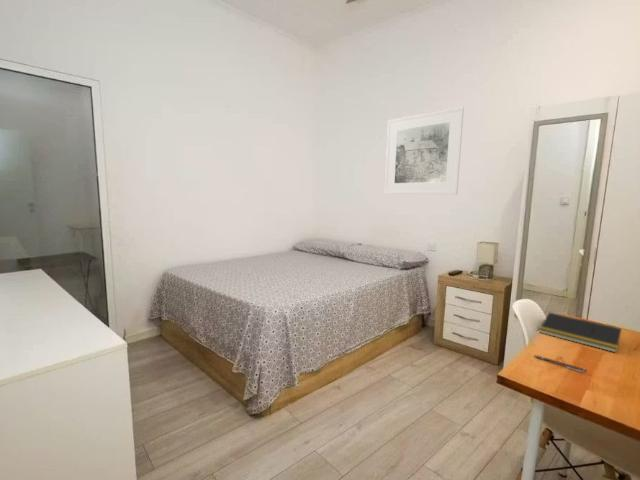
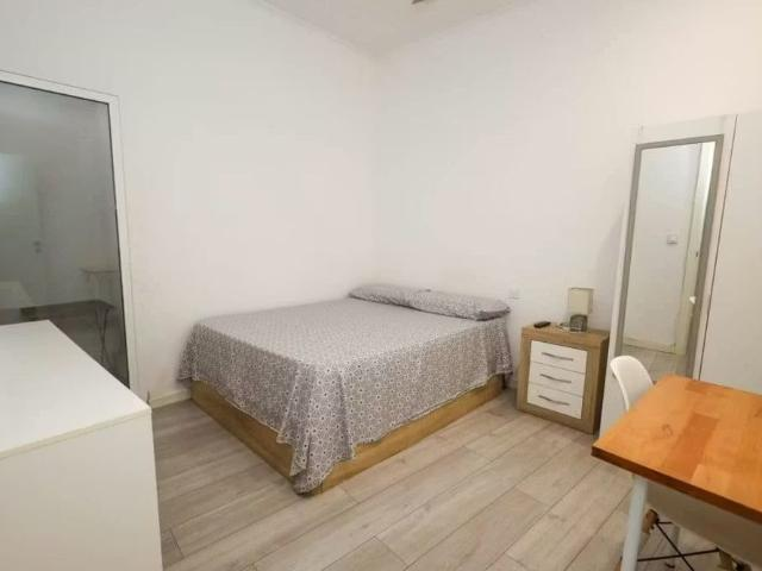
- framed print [384,106,465,196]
- notepad [538,311,623,354]
- pen [534,355,588,373]
